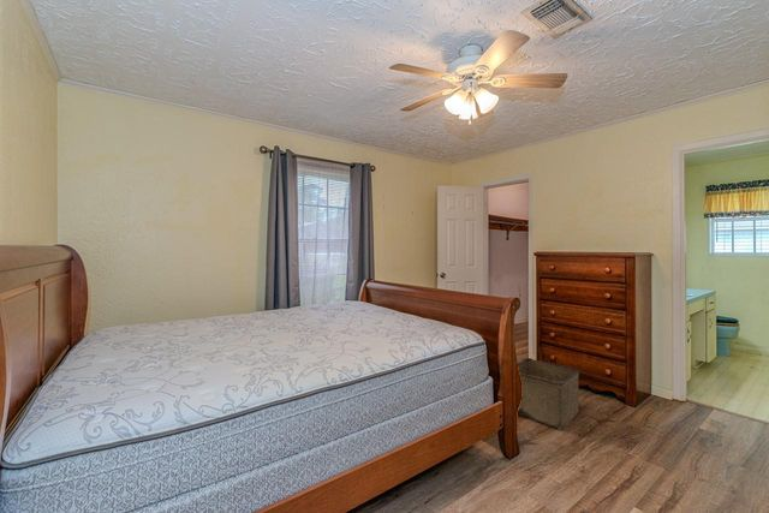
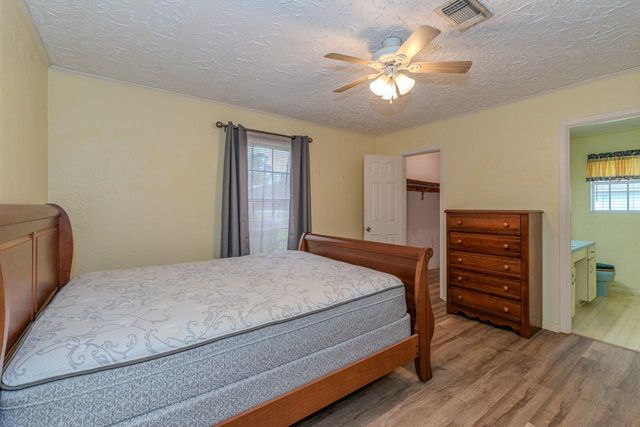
- storage bin [517,358,582,430]
